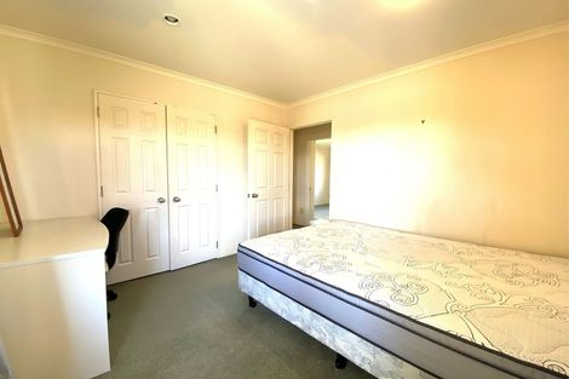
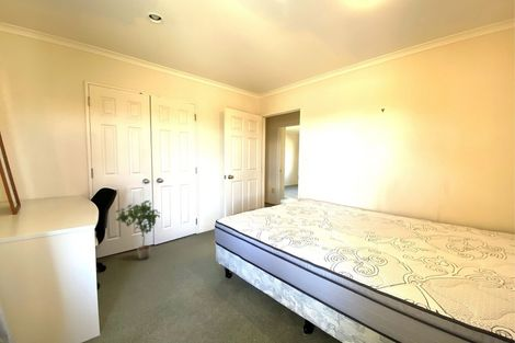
+ potted plant [115,198,161,261]
